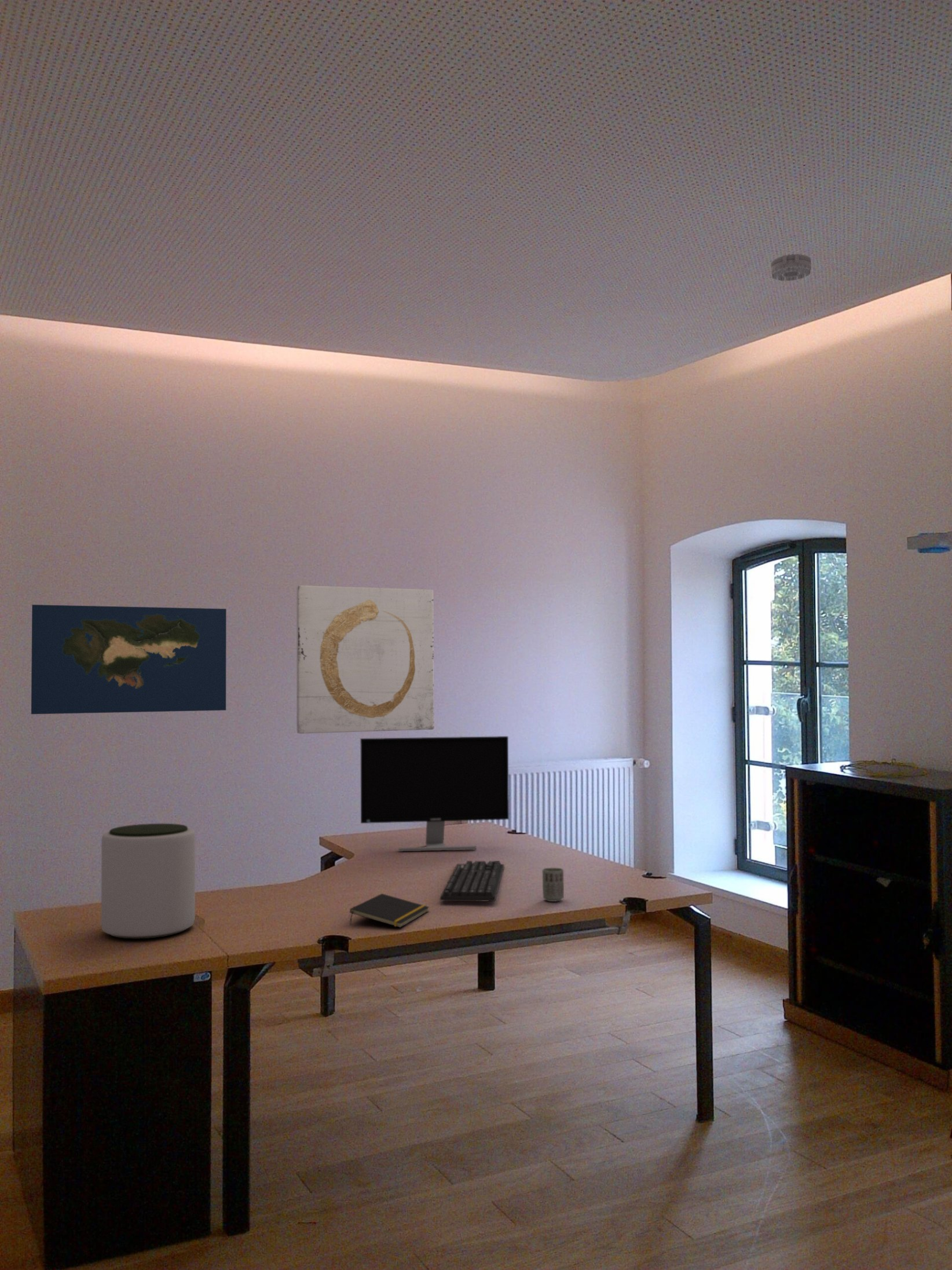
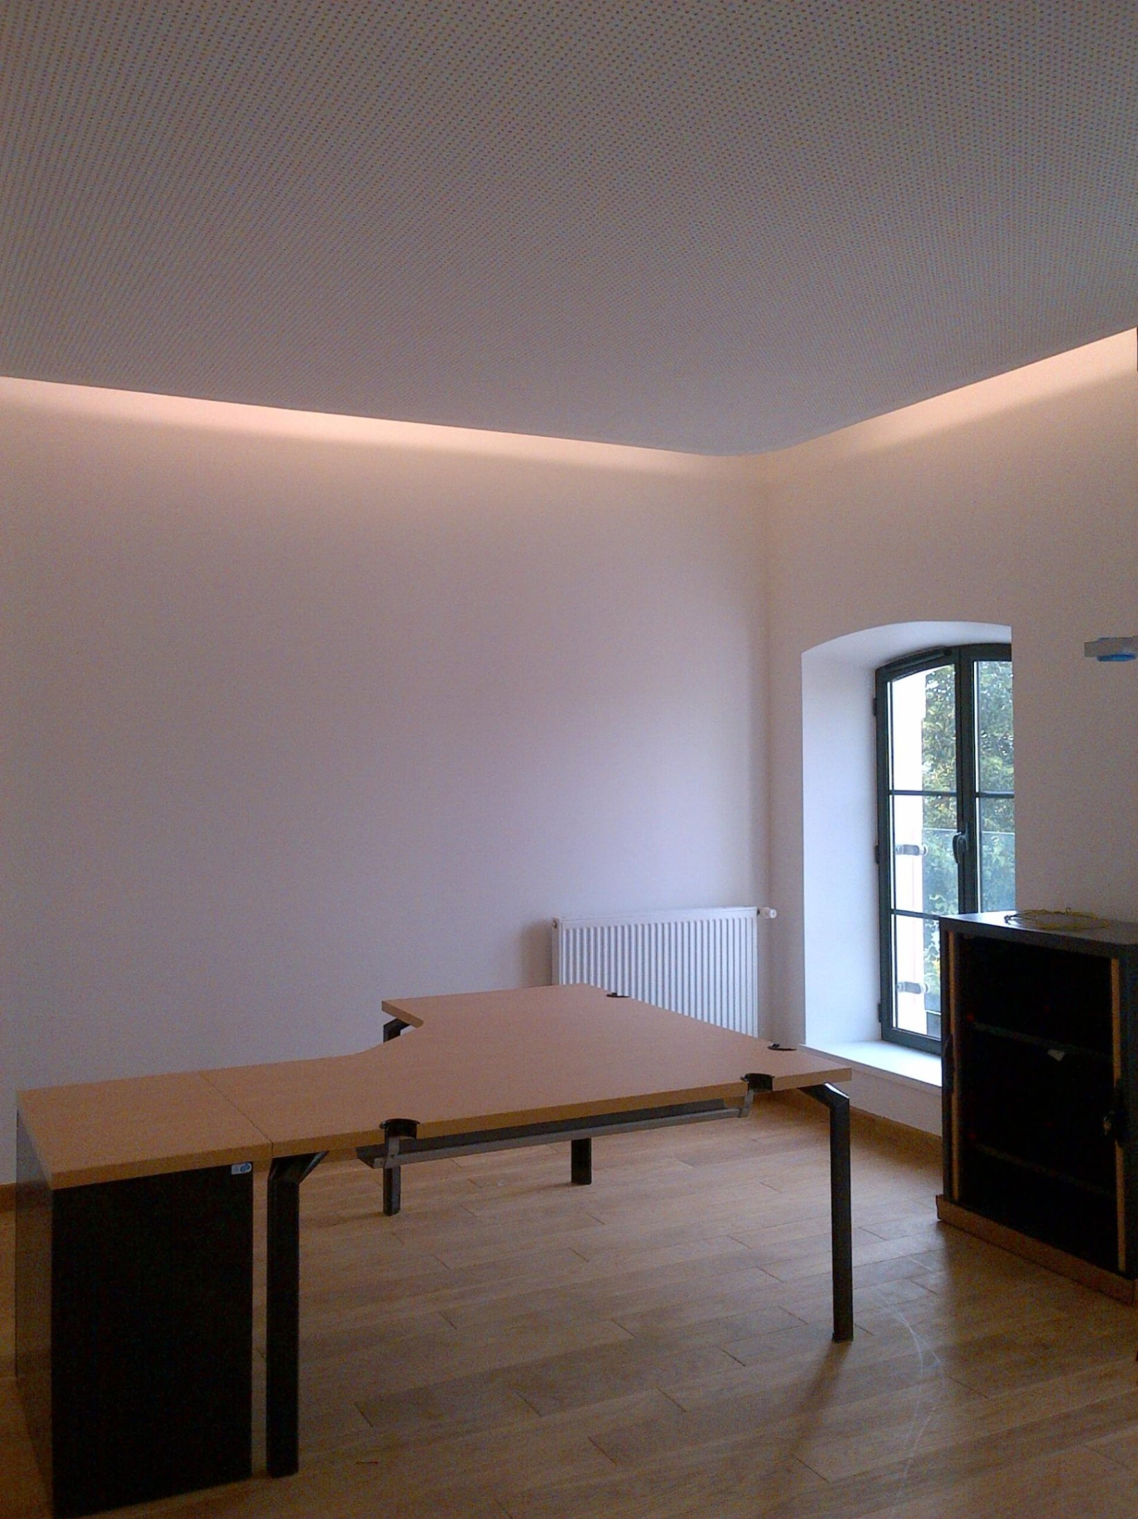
- notepad [349,893,430,928]
- cup [542,867,565,902]
- smoke detector [770,253,812,282]
- wall art [296,585,435,734]
- plant pot [100,823,196,939]
- monitor [360,735,510,852]
- map [31,604,227,715]
- keyboard [440,860,505,902]
